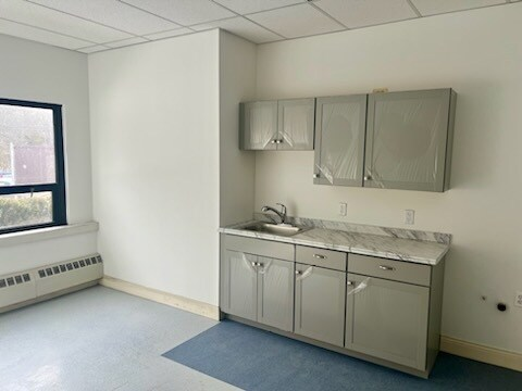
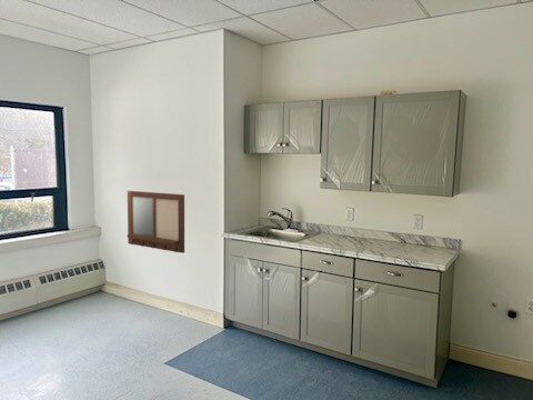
+ writing board [127,190,185,254]
